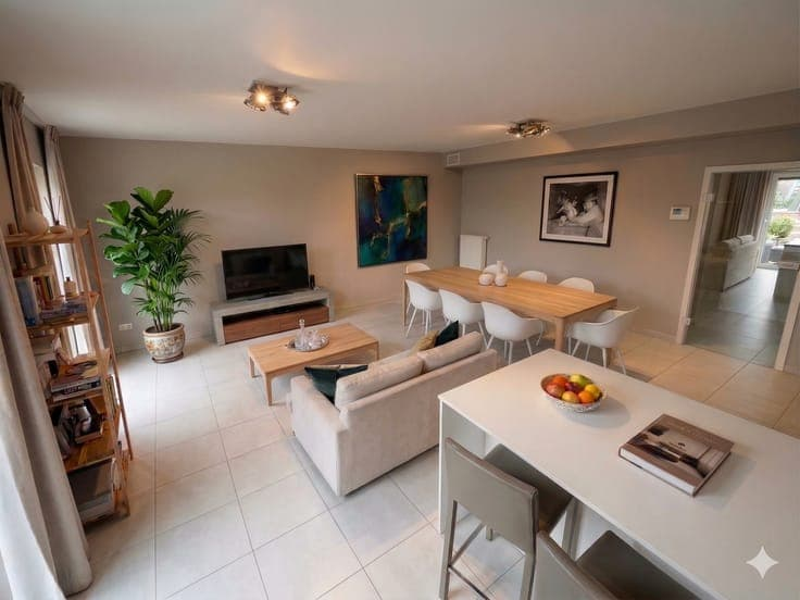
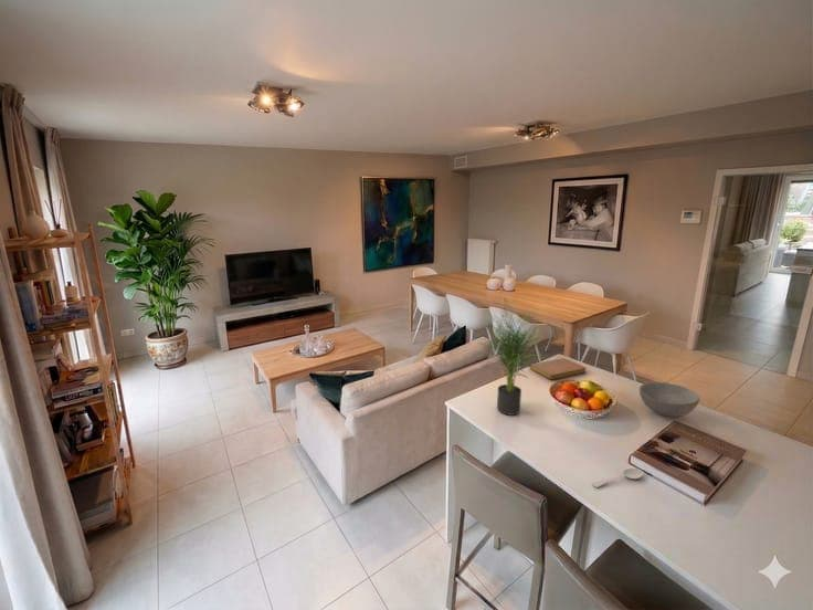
+ spoon [591,467,645,488]
+ potted plant [475,296,546,417]
+ notebook [528,357,588,380]
+ bowl [638,381,701,418]
